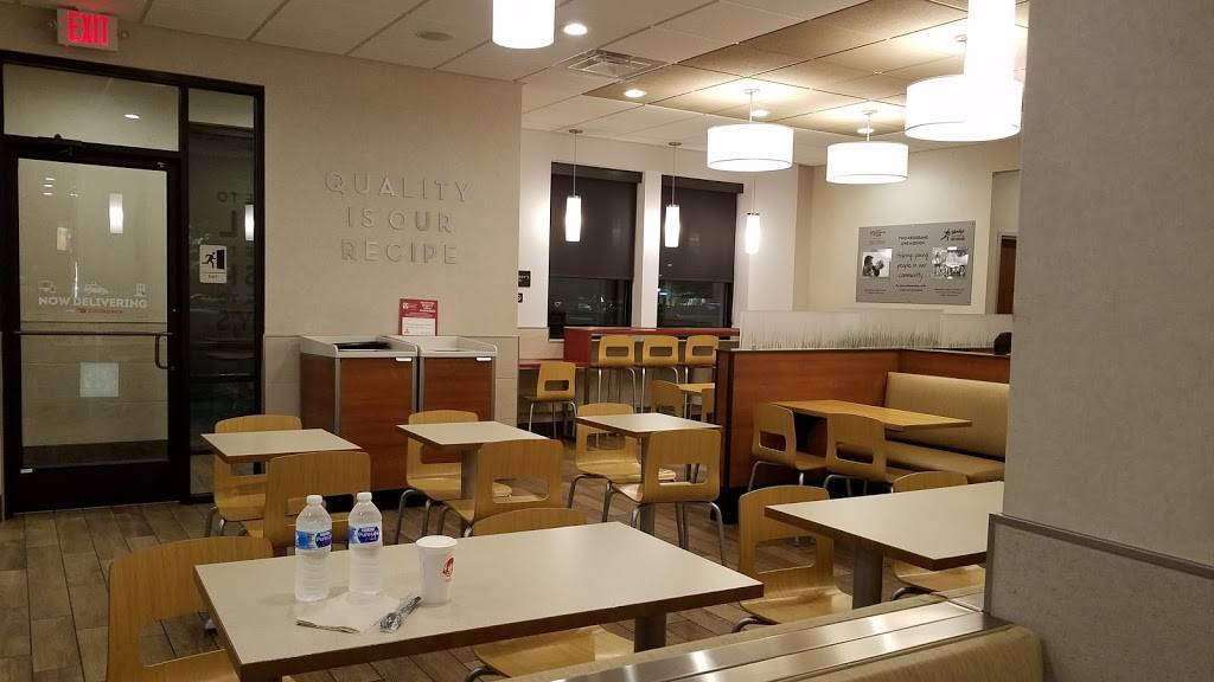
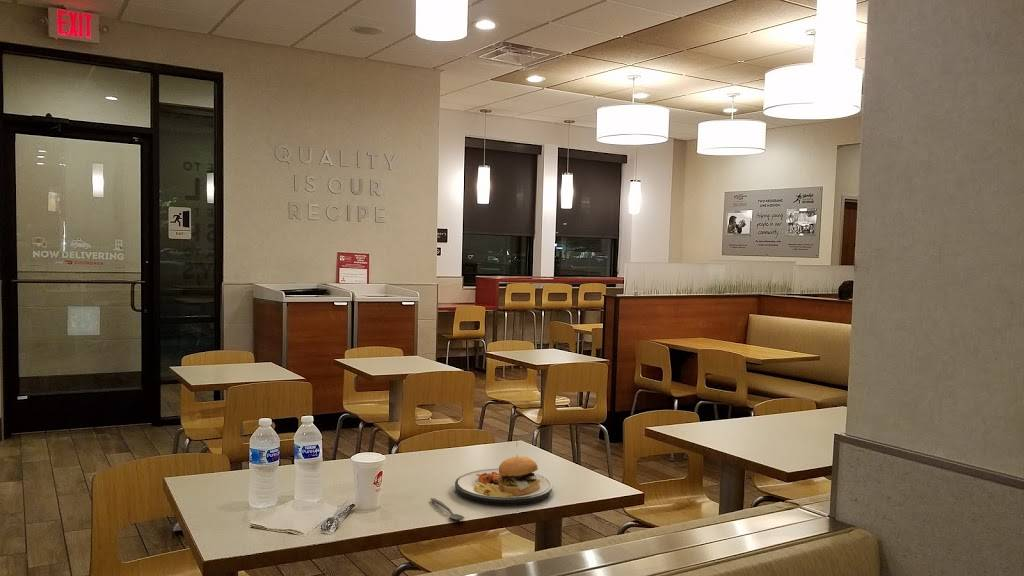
+ spoon [429,497,466,521]
+ plate [454,439,553,507]
